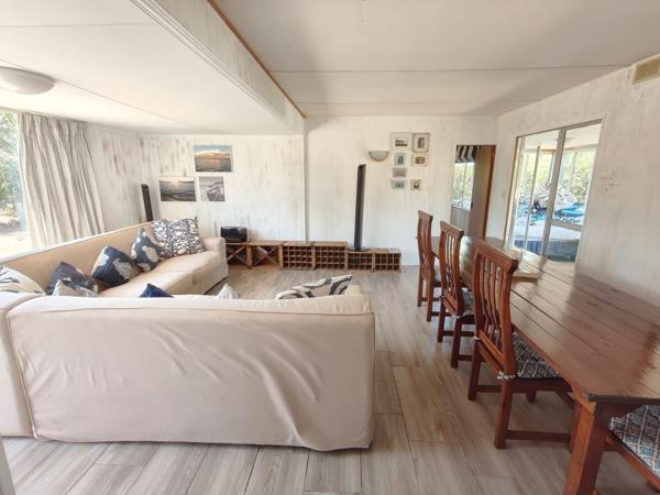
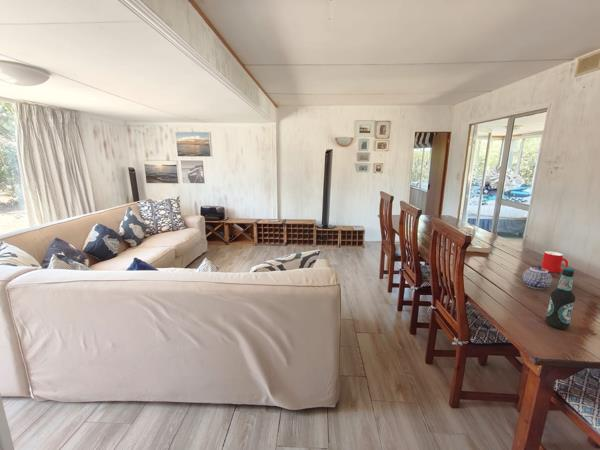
+ teapot [522,265,553,290]
+ bottle [545,266,576,330]
+ cup [541,250,569,274]
